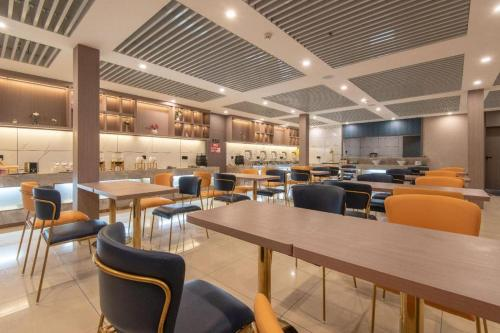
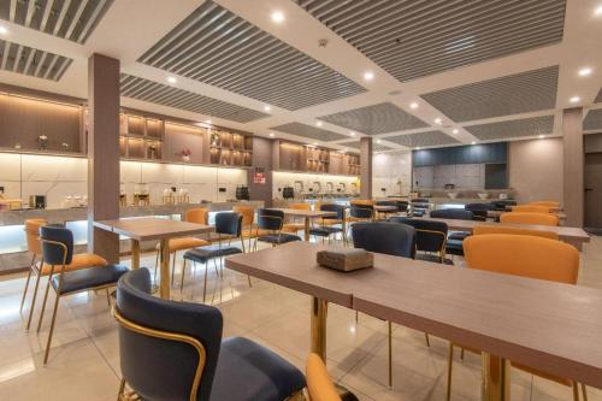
+ napkin holder [315,247,376,272]
